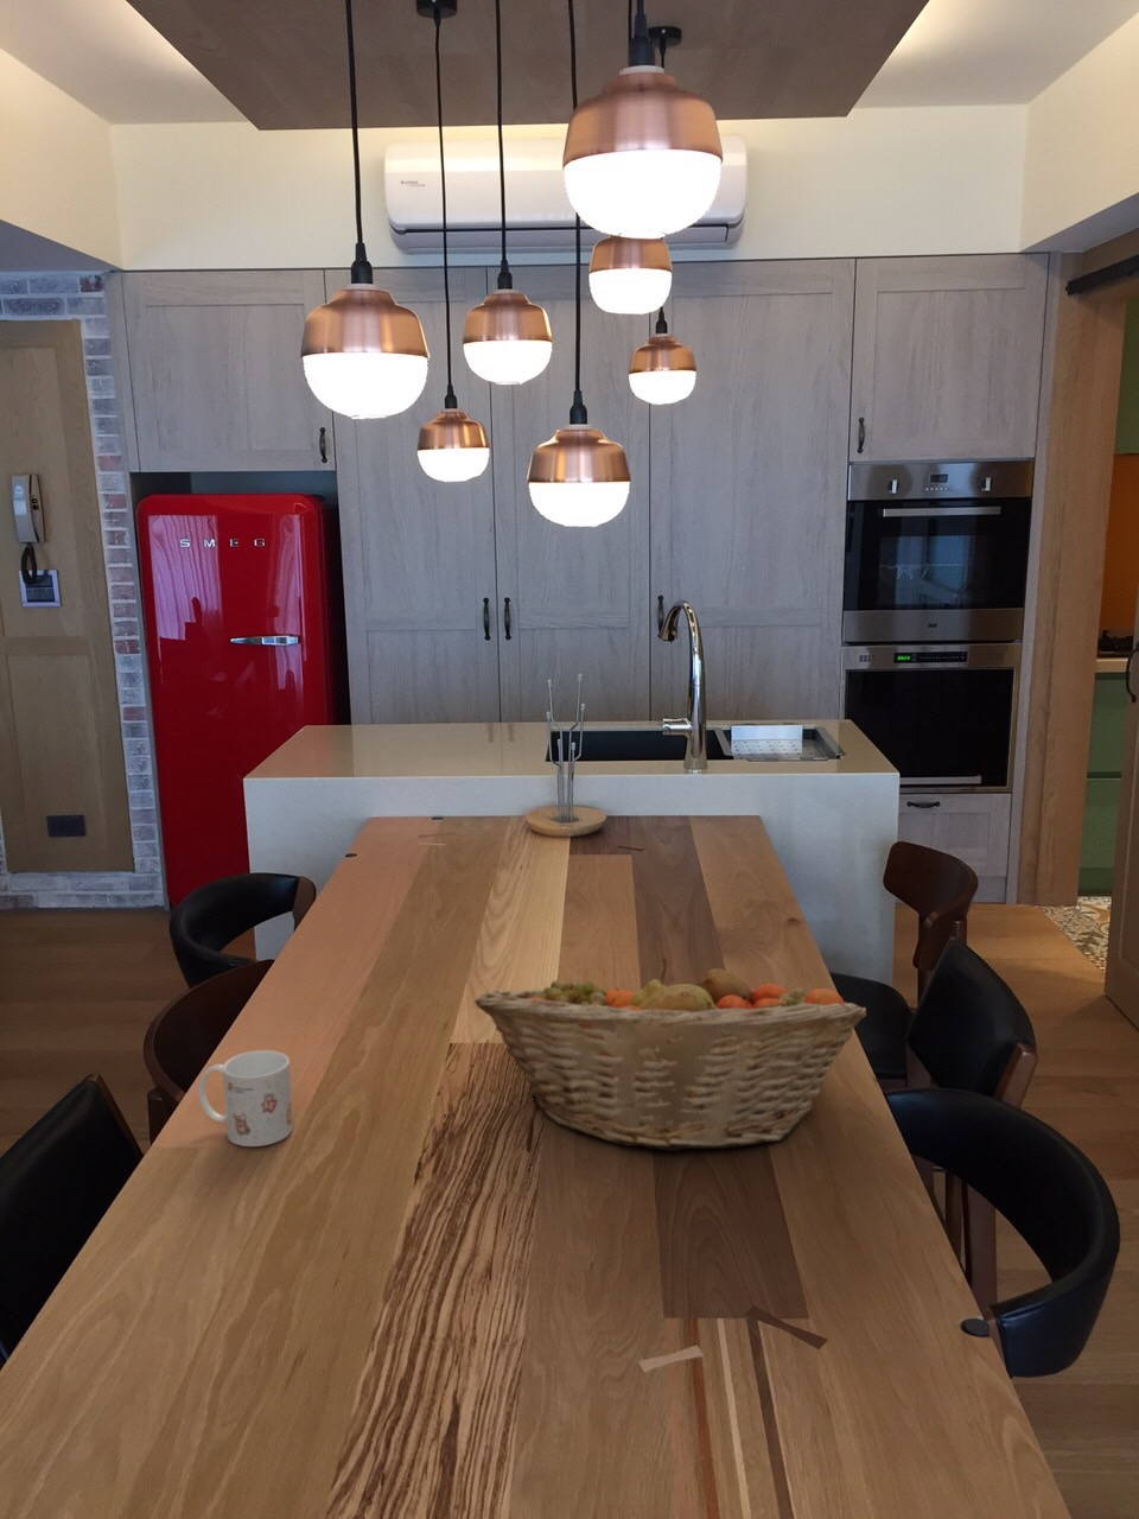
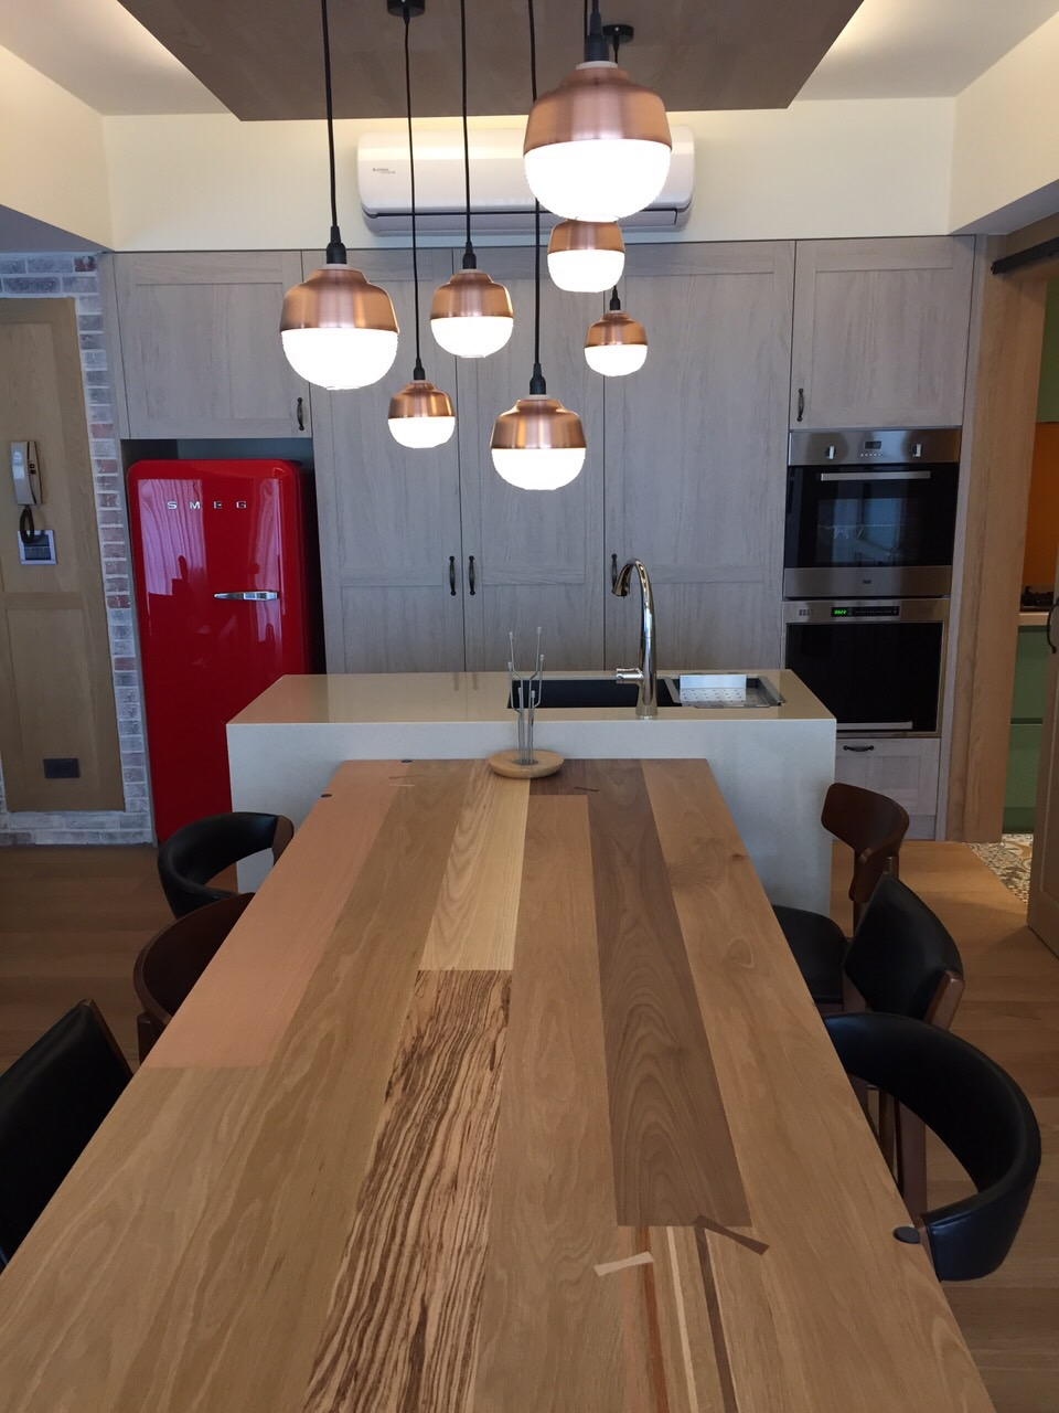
- fruit basket [474,957,867,1152]
- mug [197,1049,294,1147]
